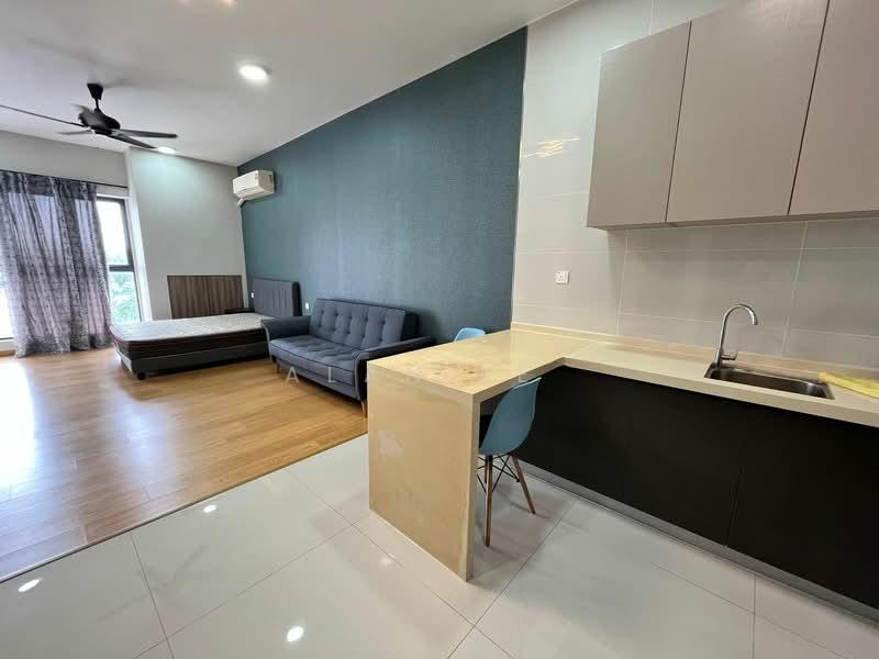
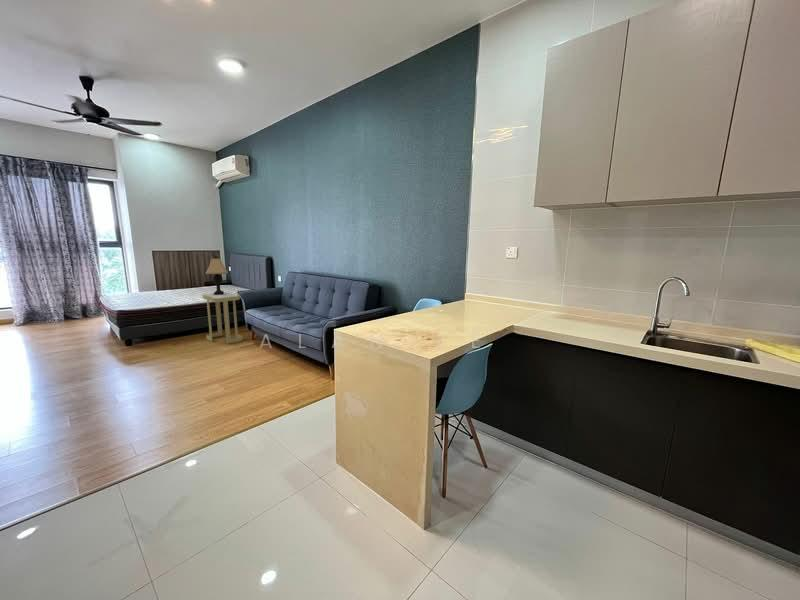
+ side table [202,291,243,345]
+ lamp [205,255,229,295]
